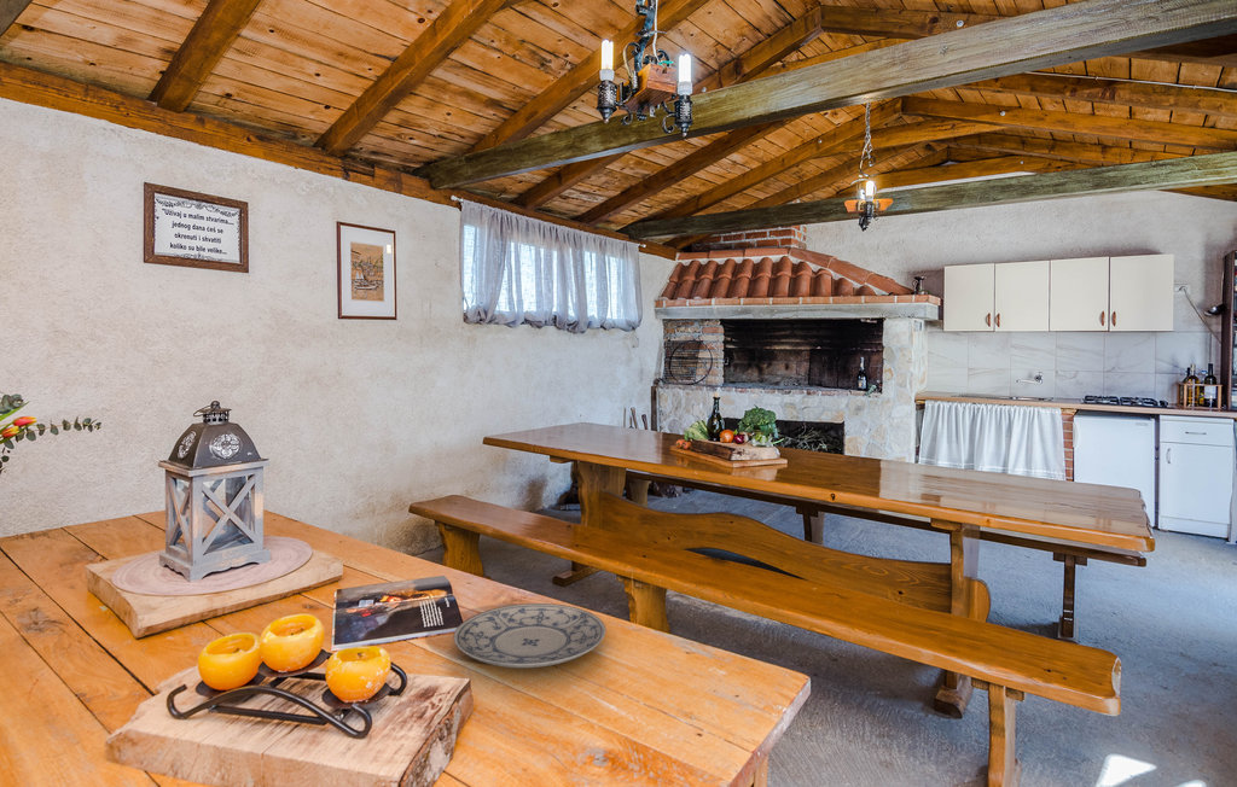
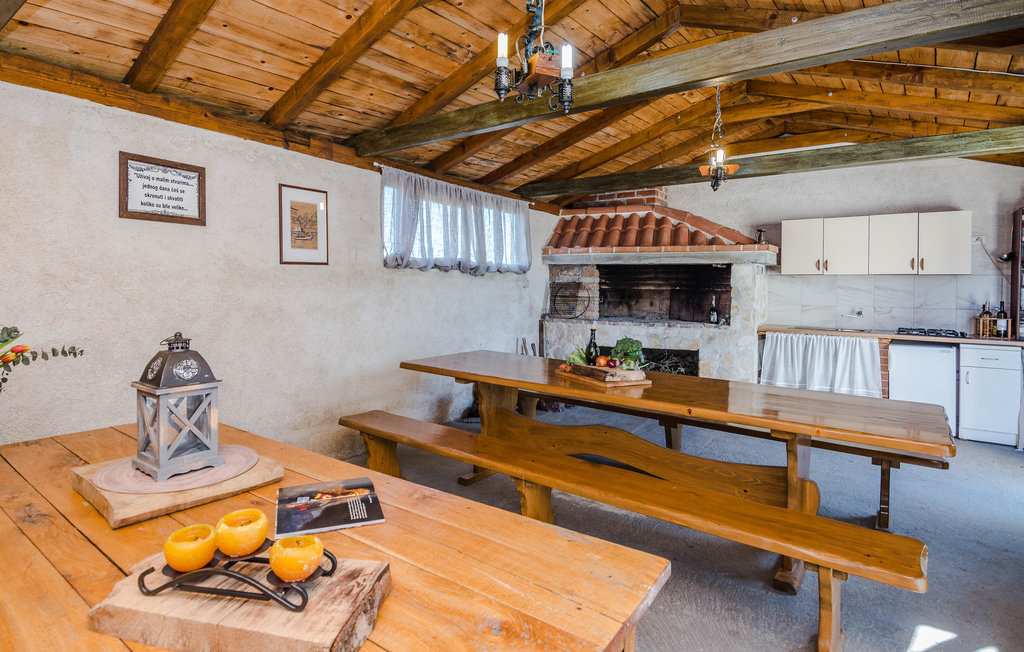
- plate [453,602,608,669]
